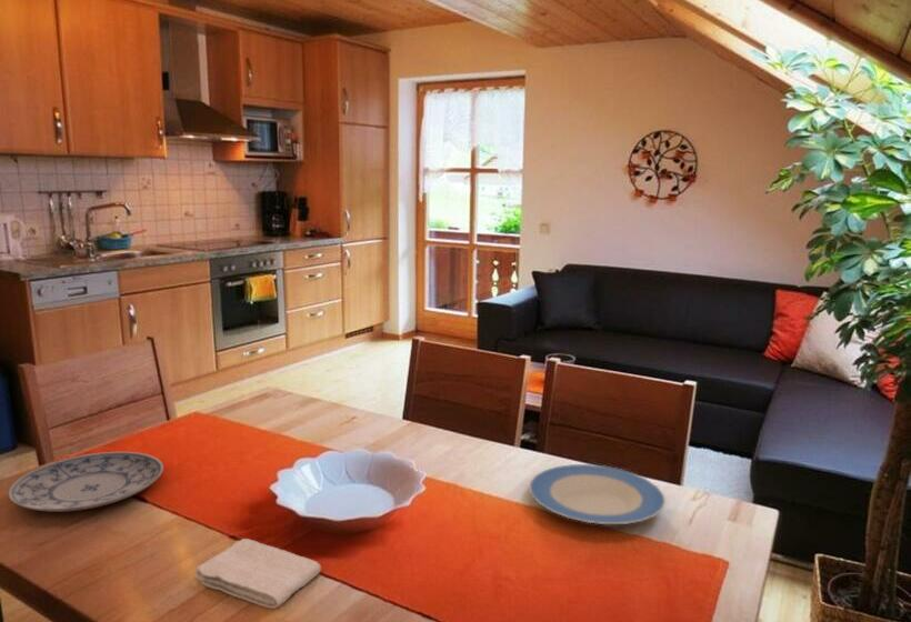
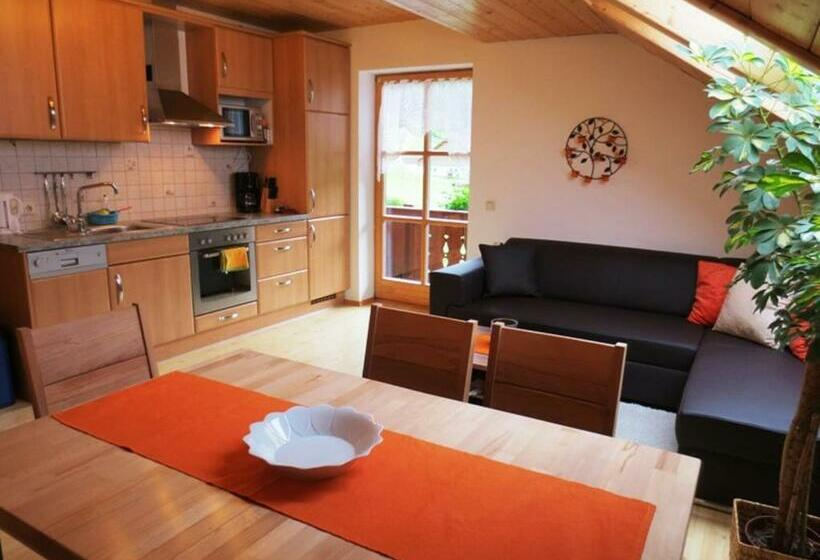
- plate [528,463,667,525]
- washcloth [193,538,322,610]
- plate [7,451,164,513]
